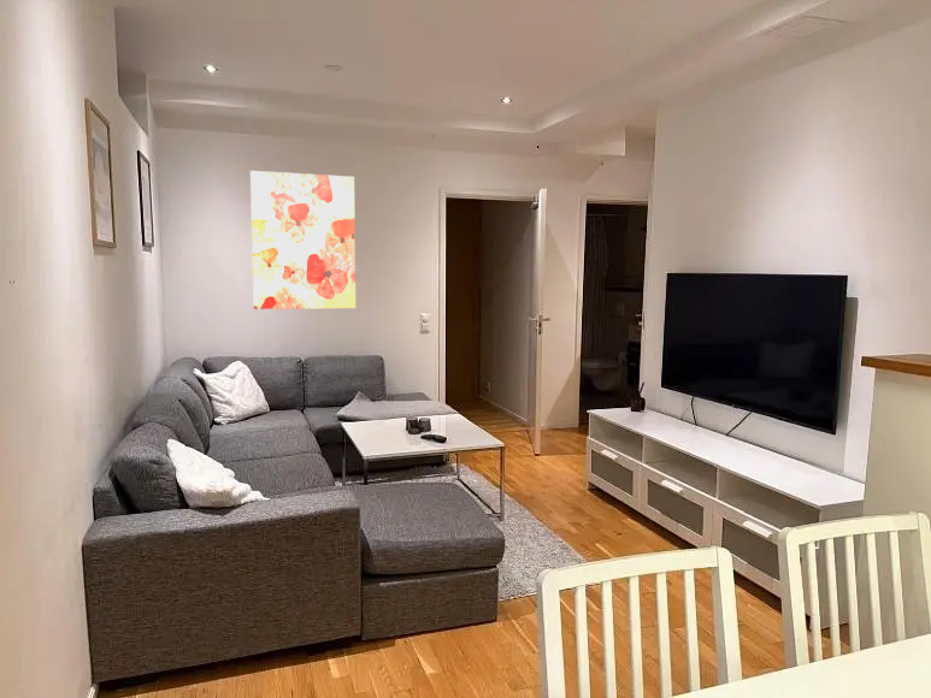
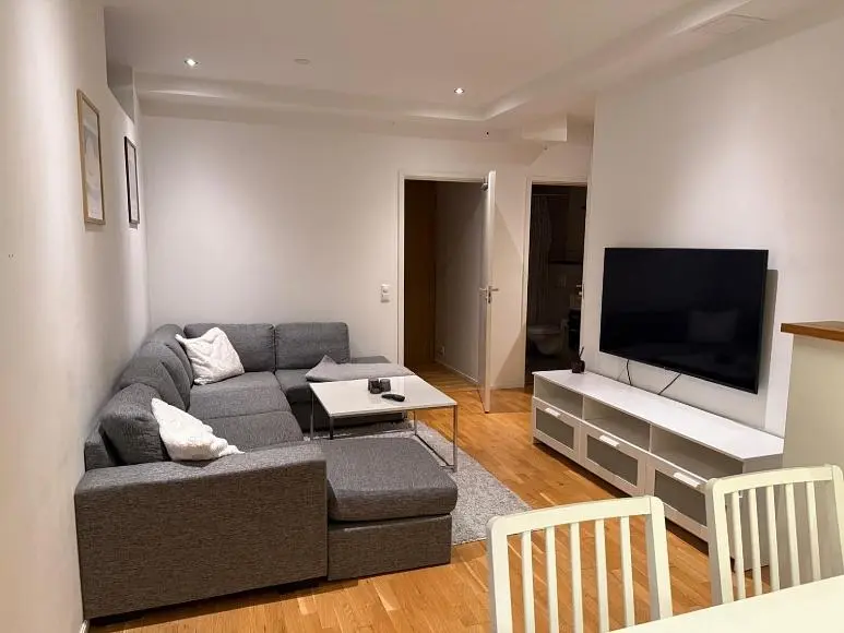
- wall art [249,170,357,310]
